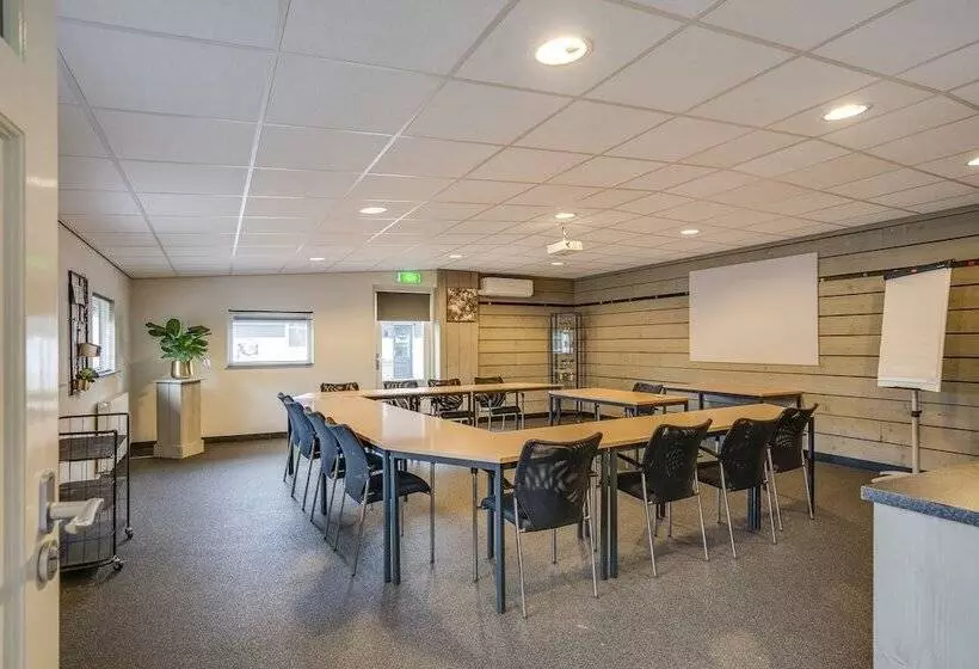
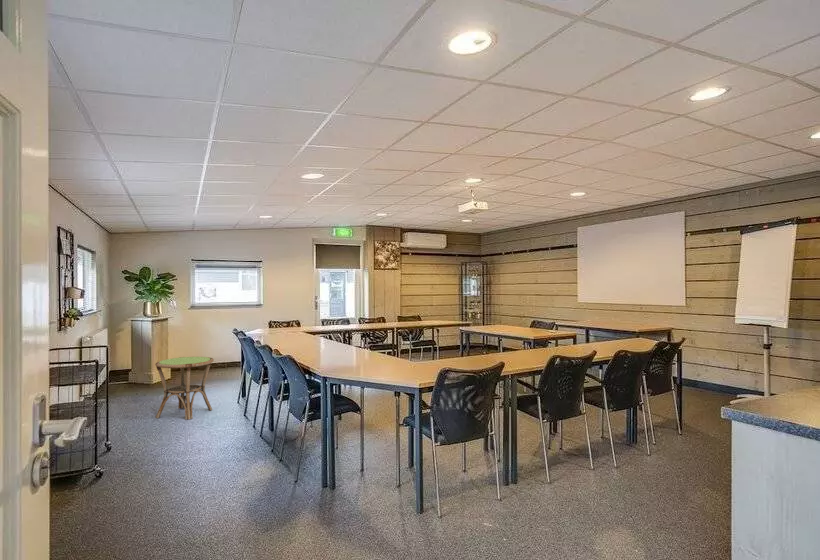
+ side table [154,356,215,421]
